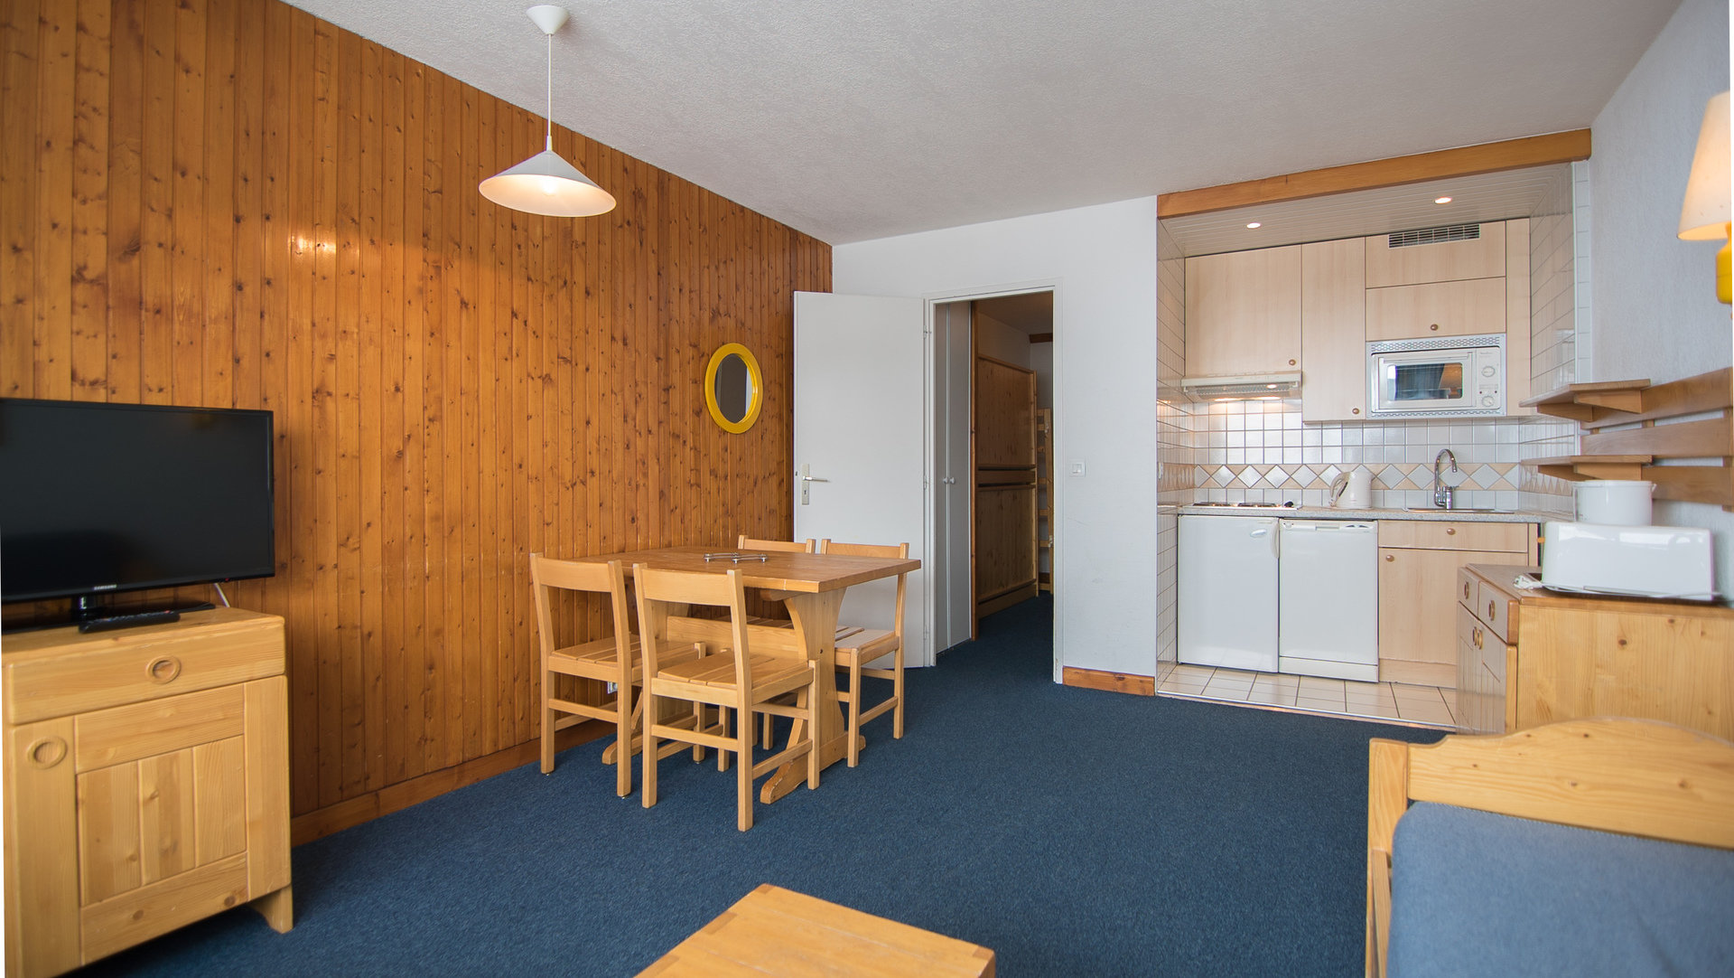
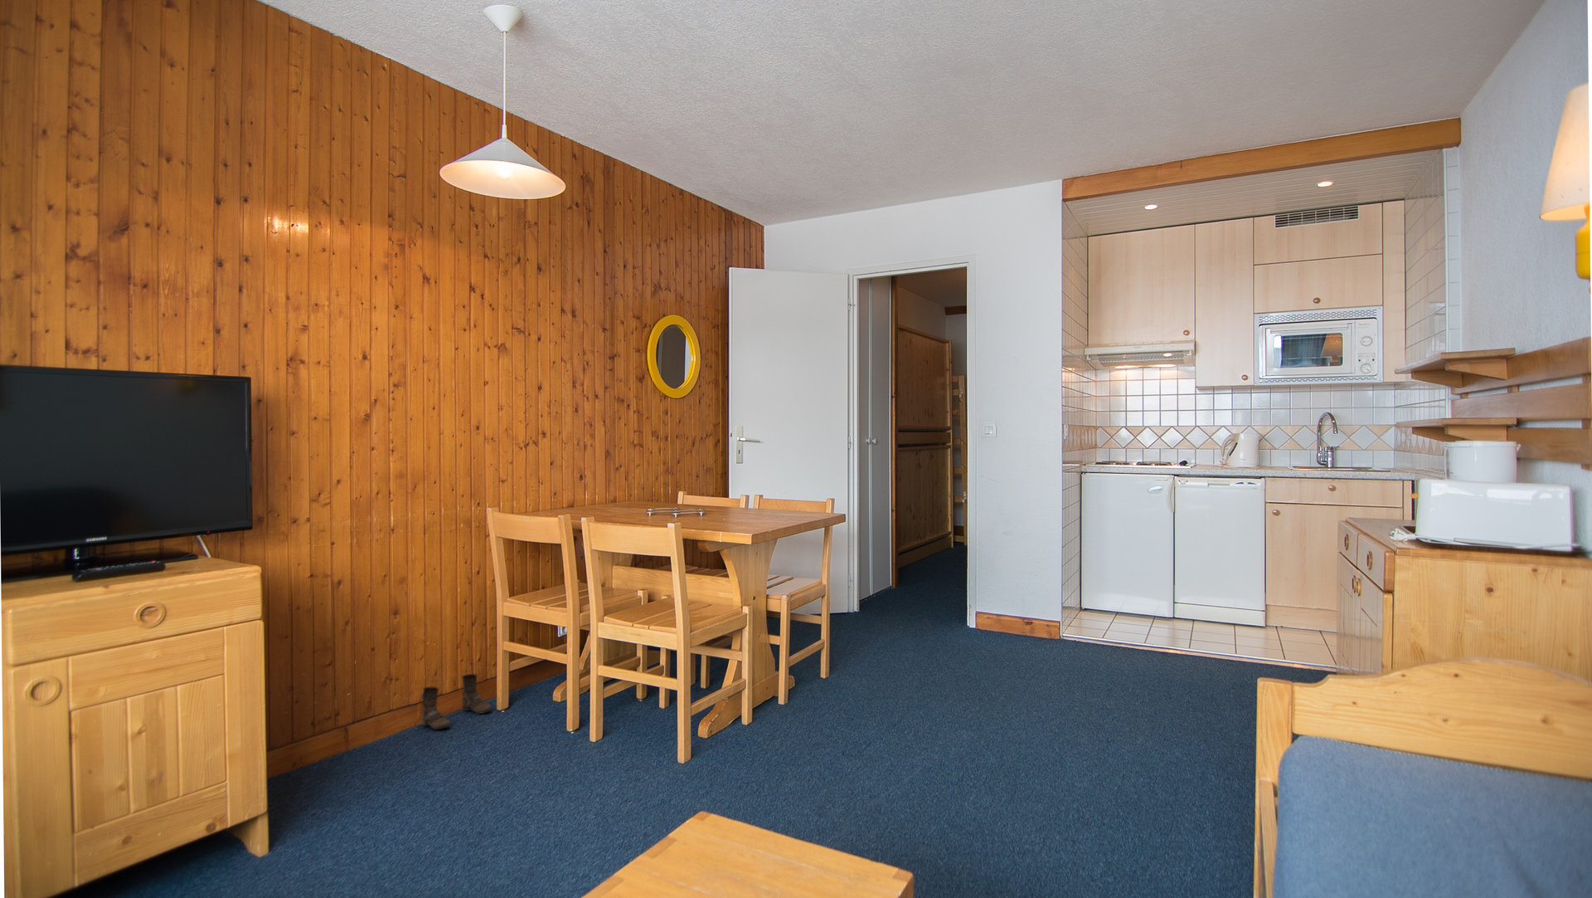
+ boots [420,673,493,731]
